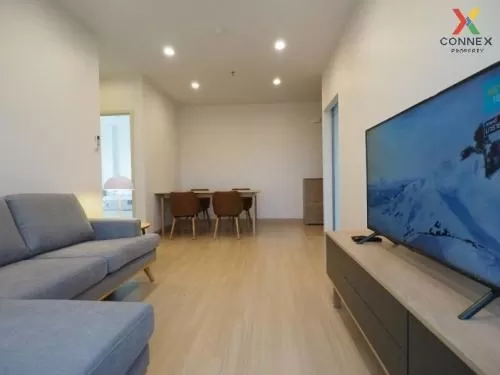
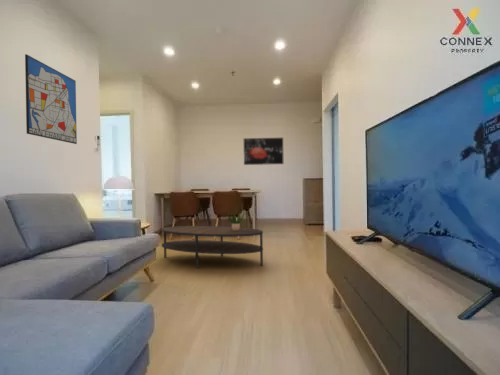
+ potted plant [227,208,245,231]
+ coffee table [160,225,264,269]
+ wall art [24,53,78,145]
+ wall art [243,137,285,166]
